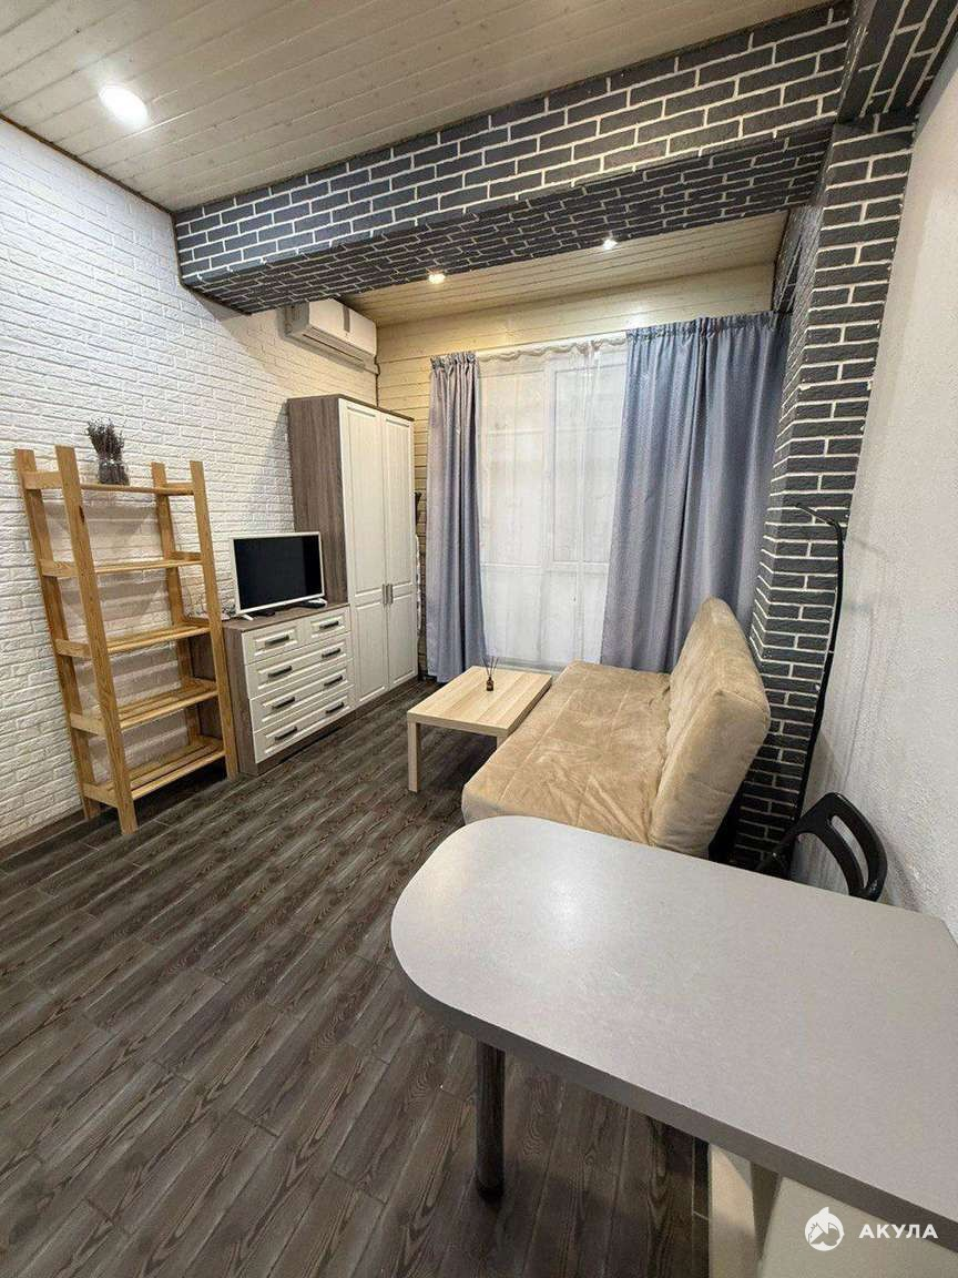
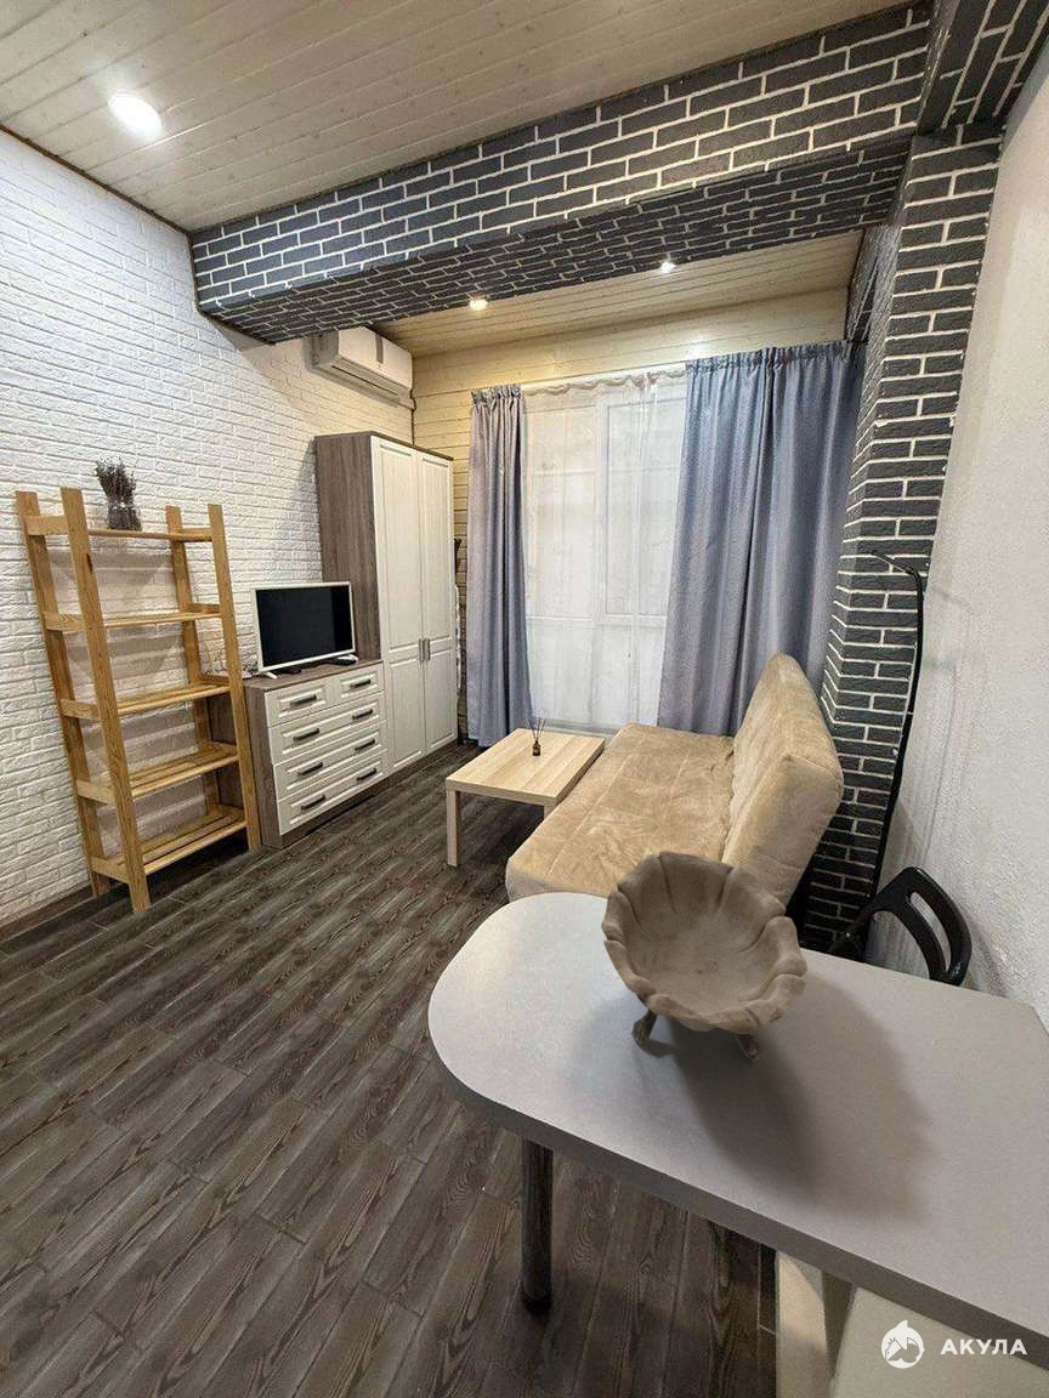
+ decorative bowl [600,849,809,1063]
